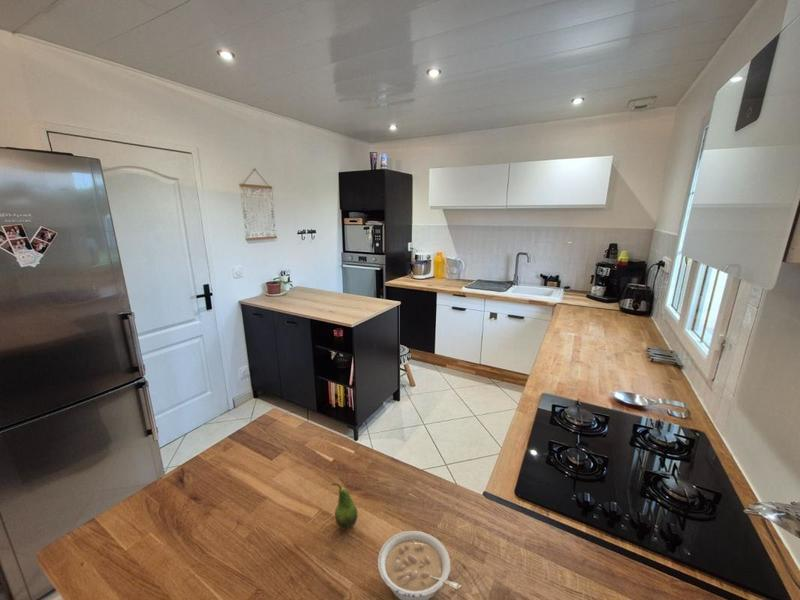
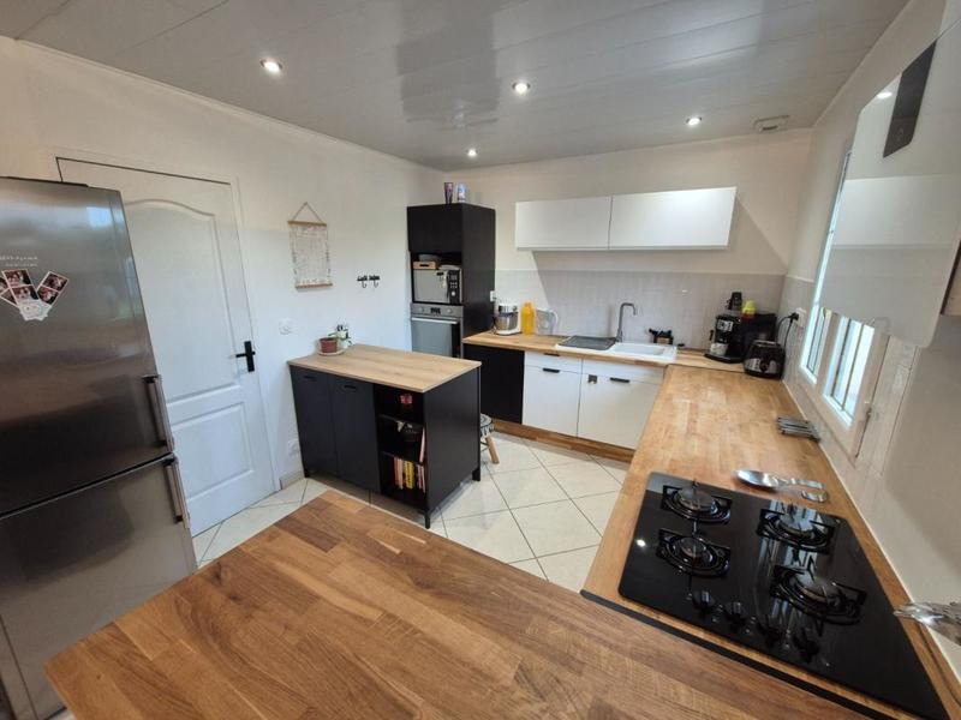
- fruit [331,482,358,531]
- legume [377,530,462,600]
